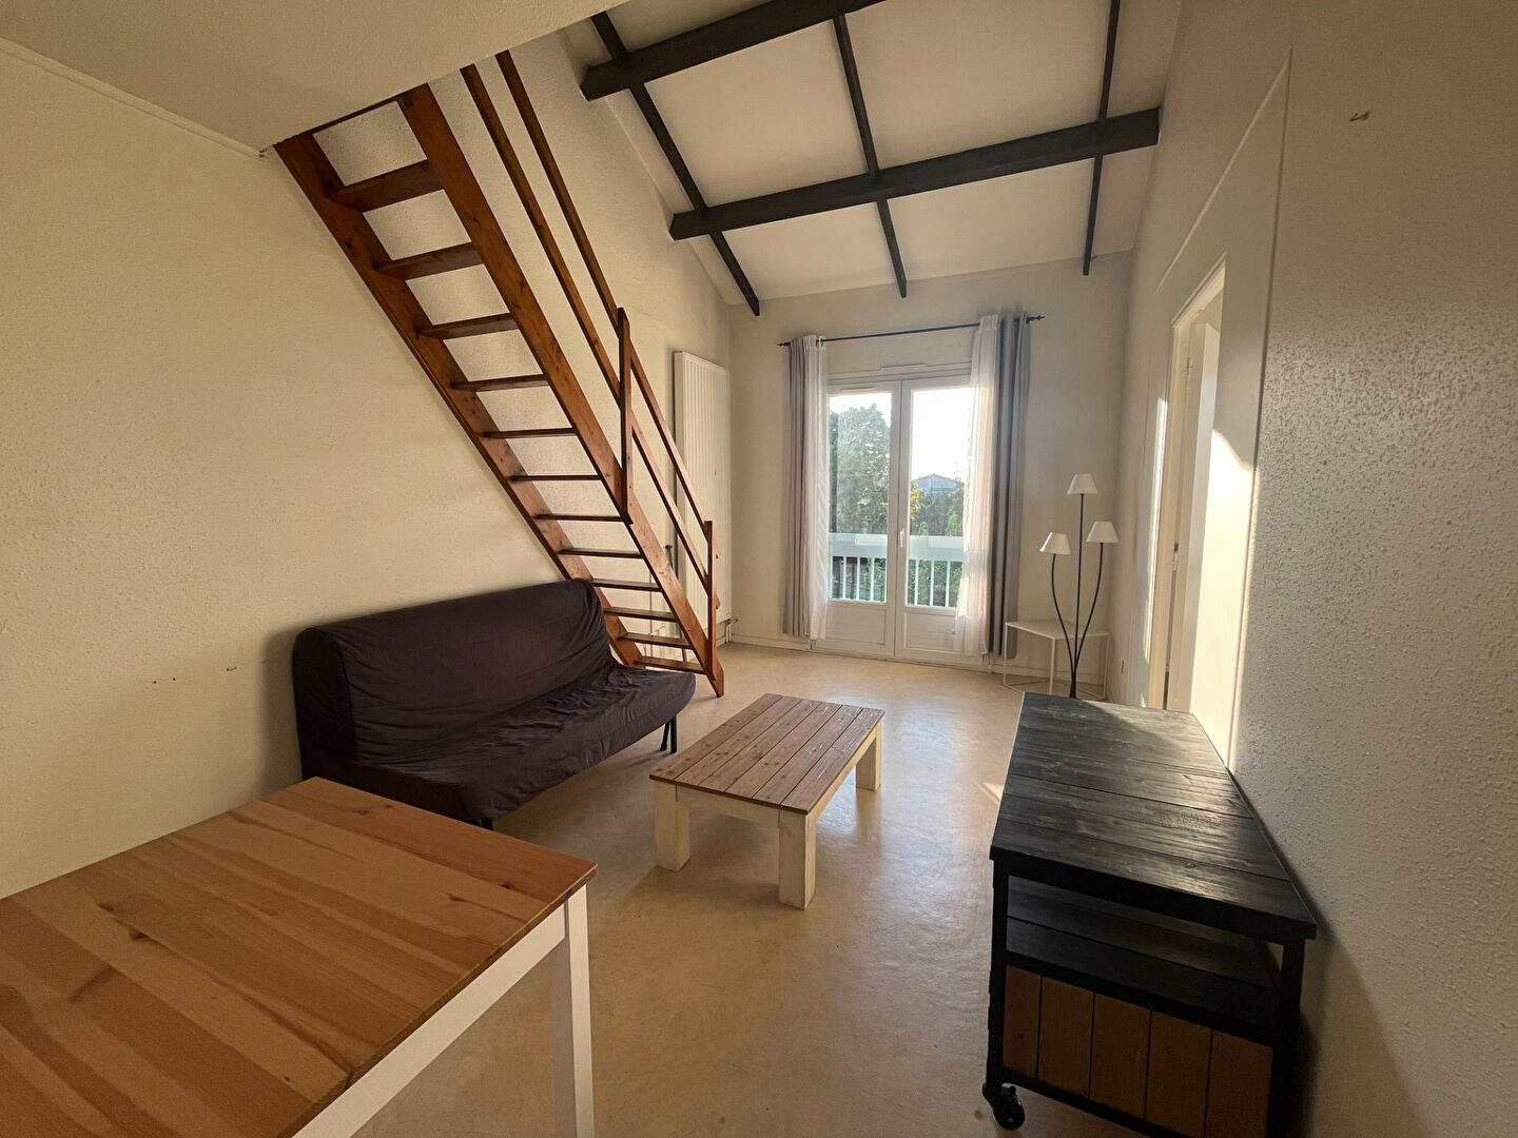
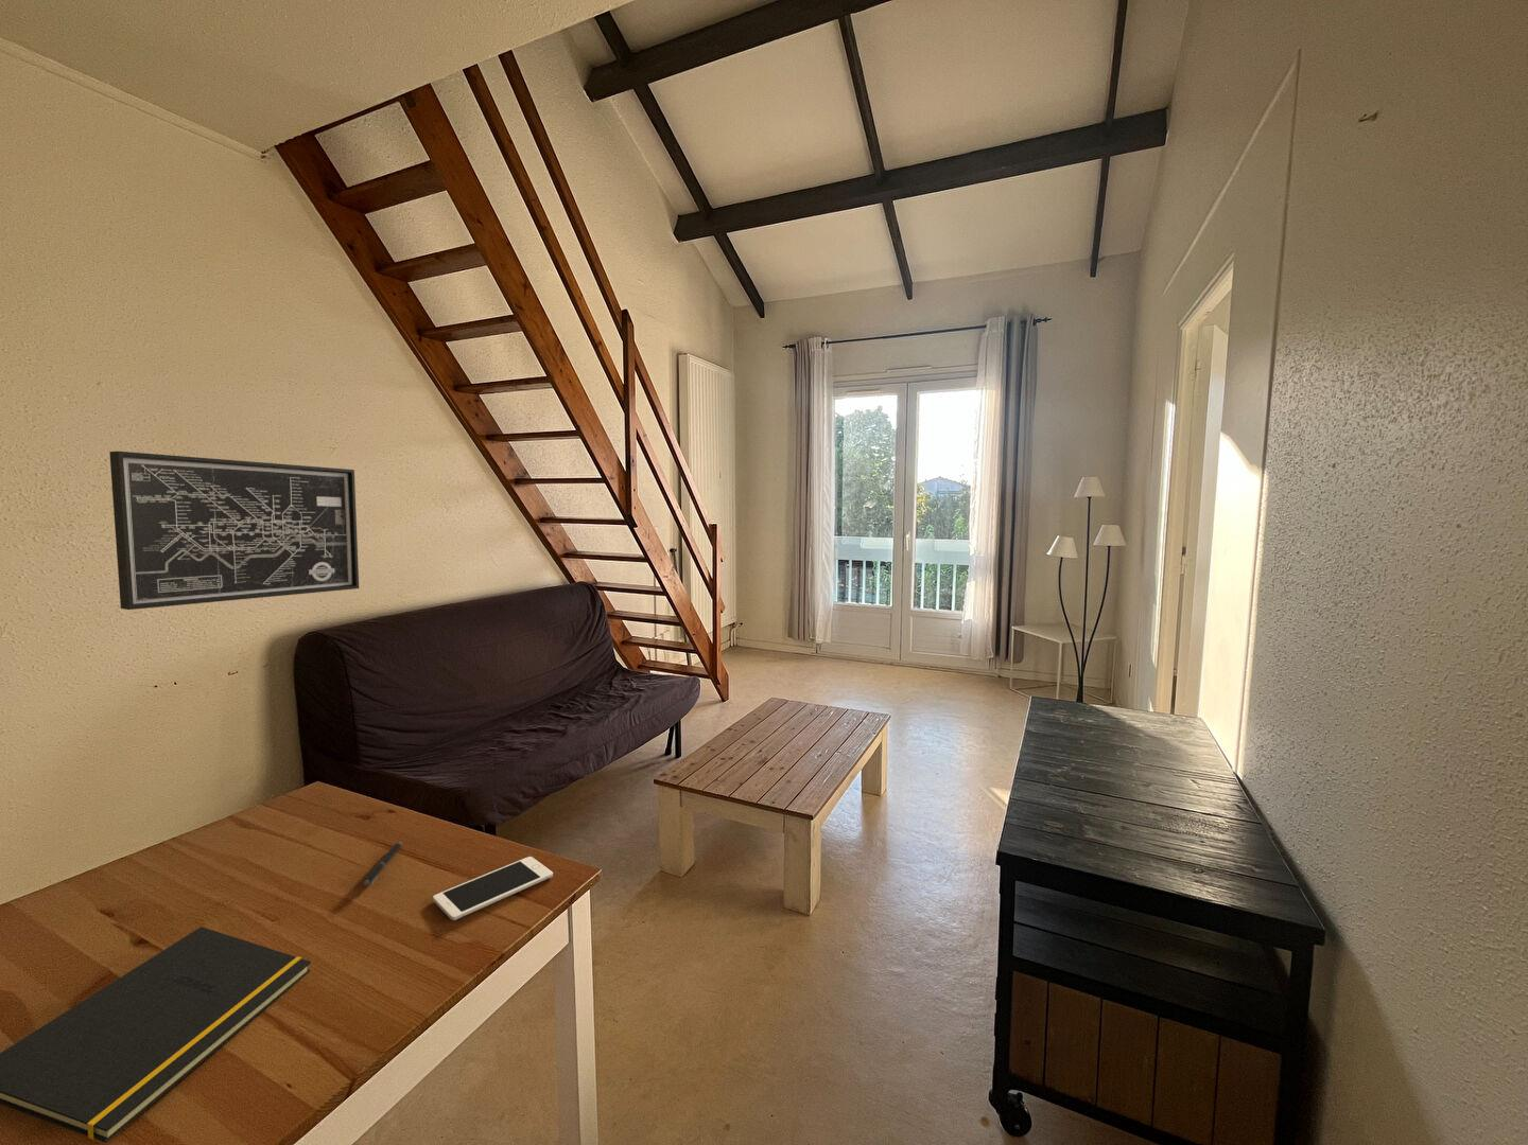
+ cell phone [432,855,553,921]
+ wall art [108,451,360,611]
+ notepad [0,926,312,1144]
+ pen [362,841,402,886]
